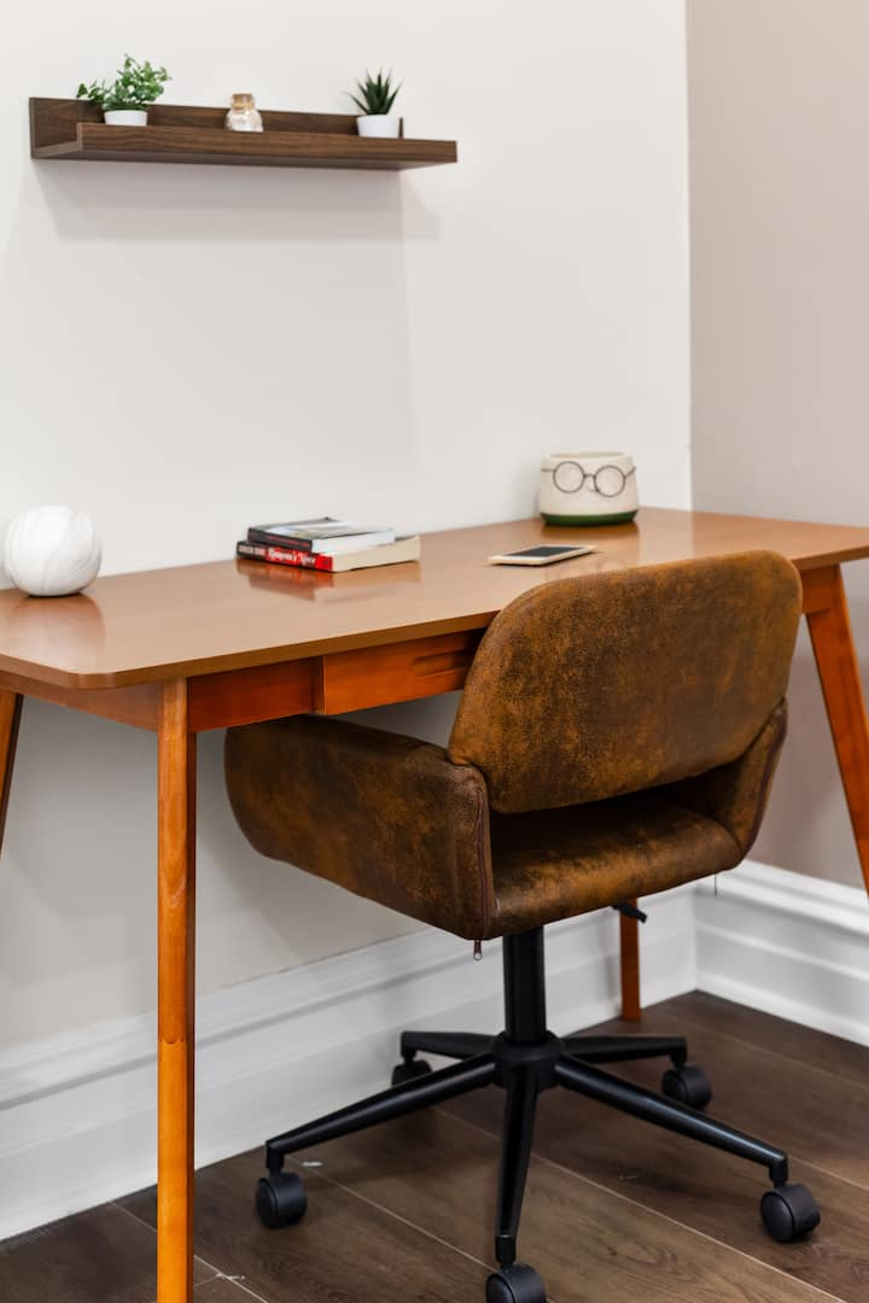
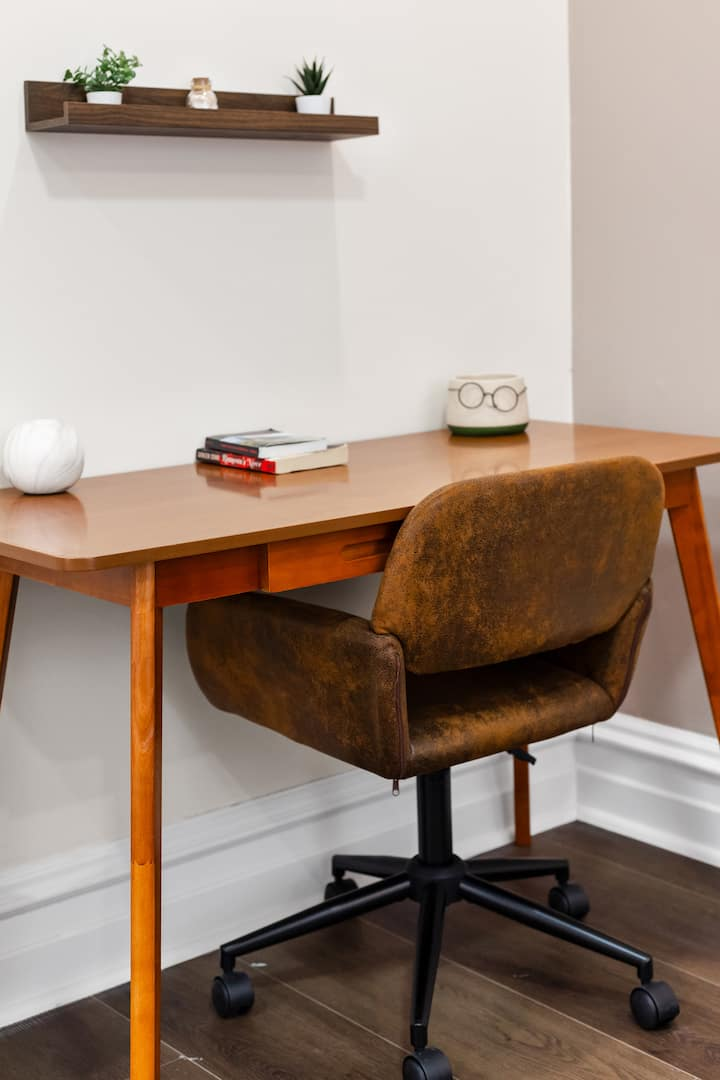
- cell phone [486,544,597,566]
